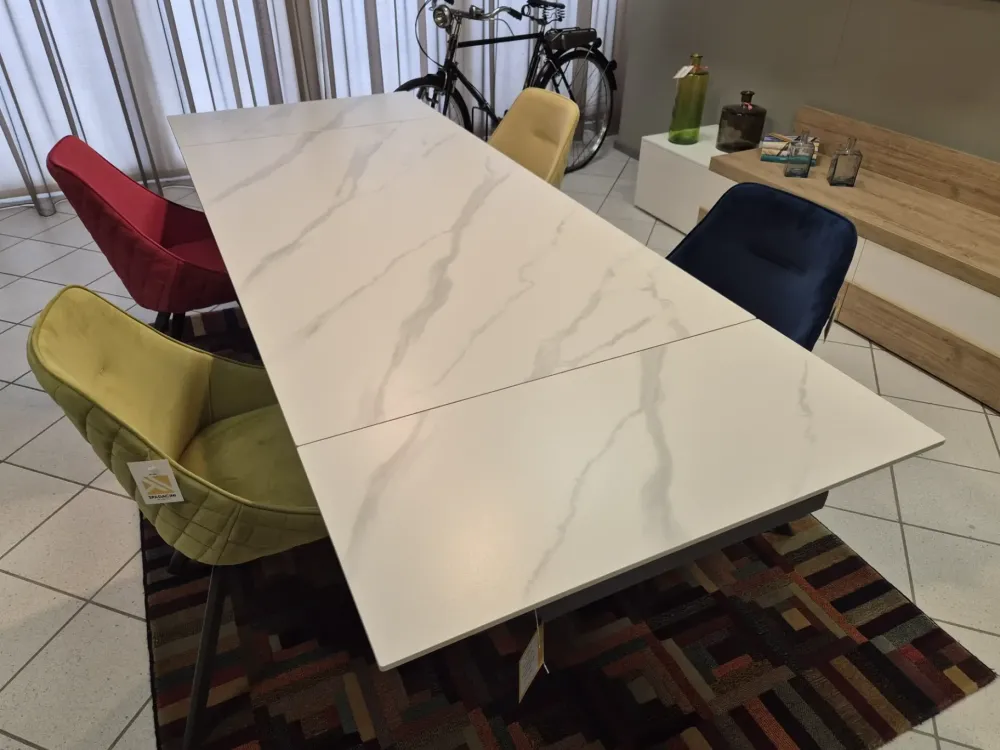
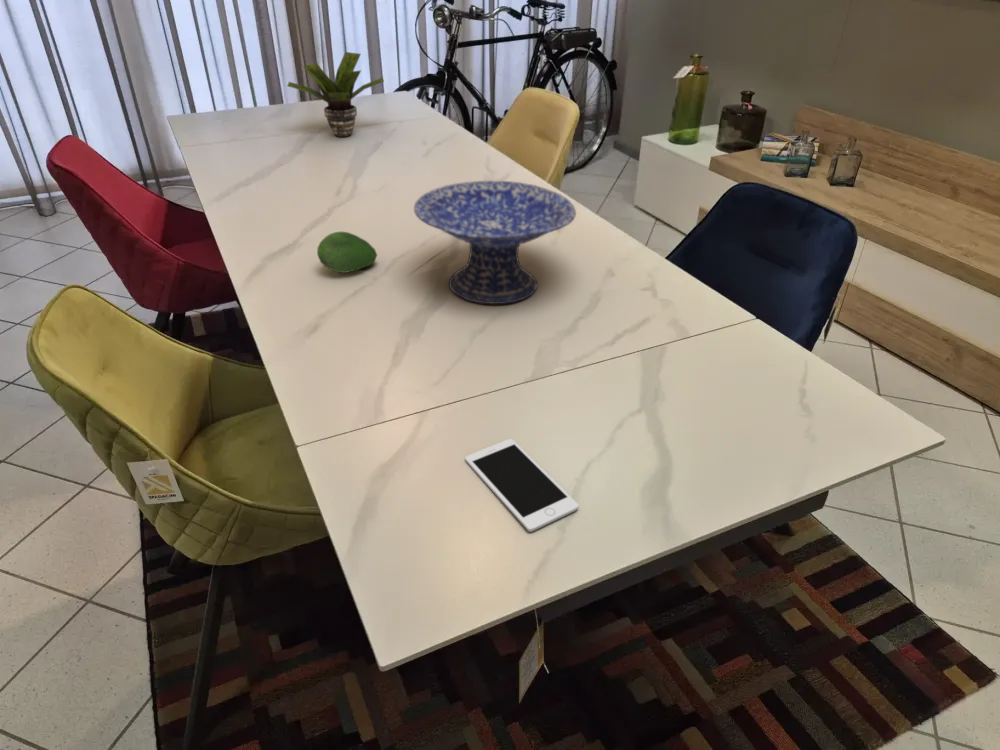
+ potted plant [287,51,385,138]
+ decorative bowl [413,180,577,305]
+ fruit [316,231,378,274]
+ cell phone [464,438,580,533]
